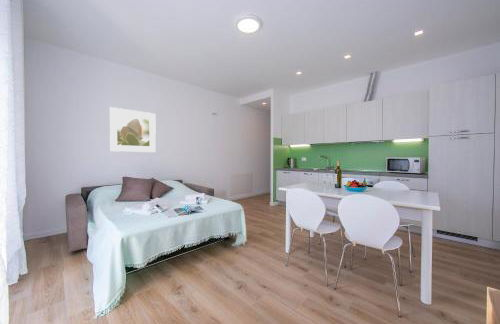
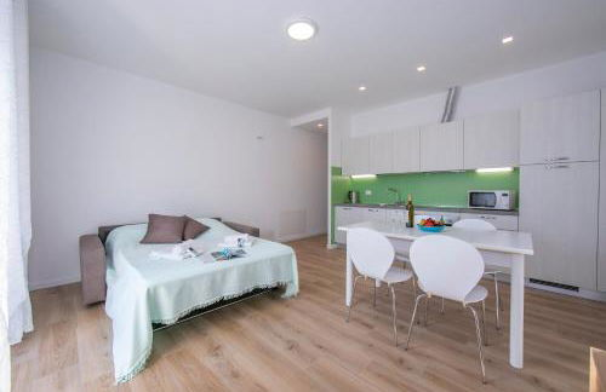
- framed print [108,106,157,153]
